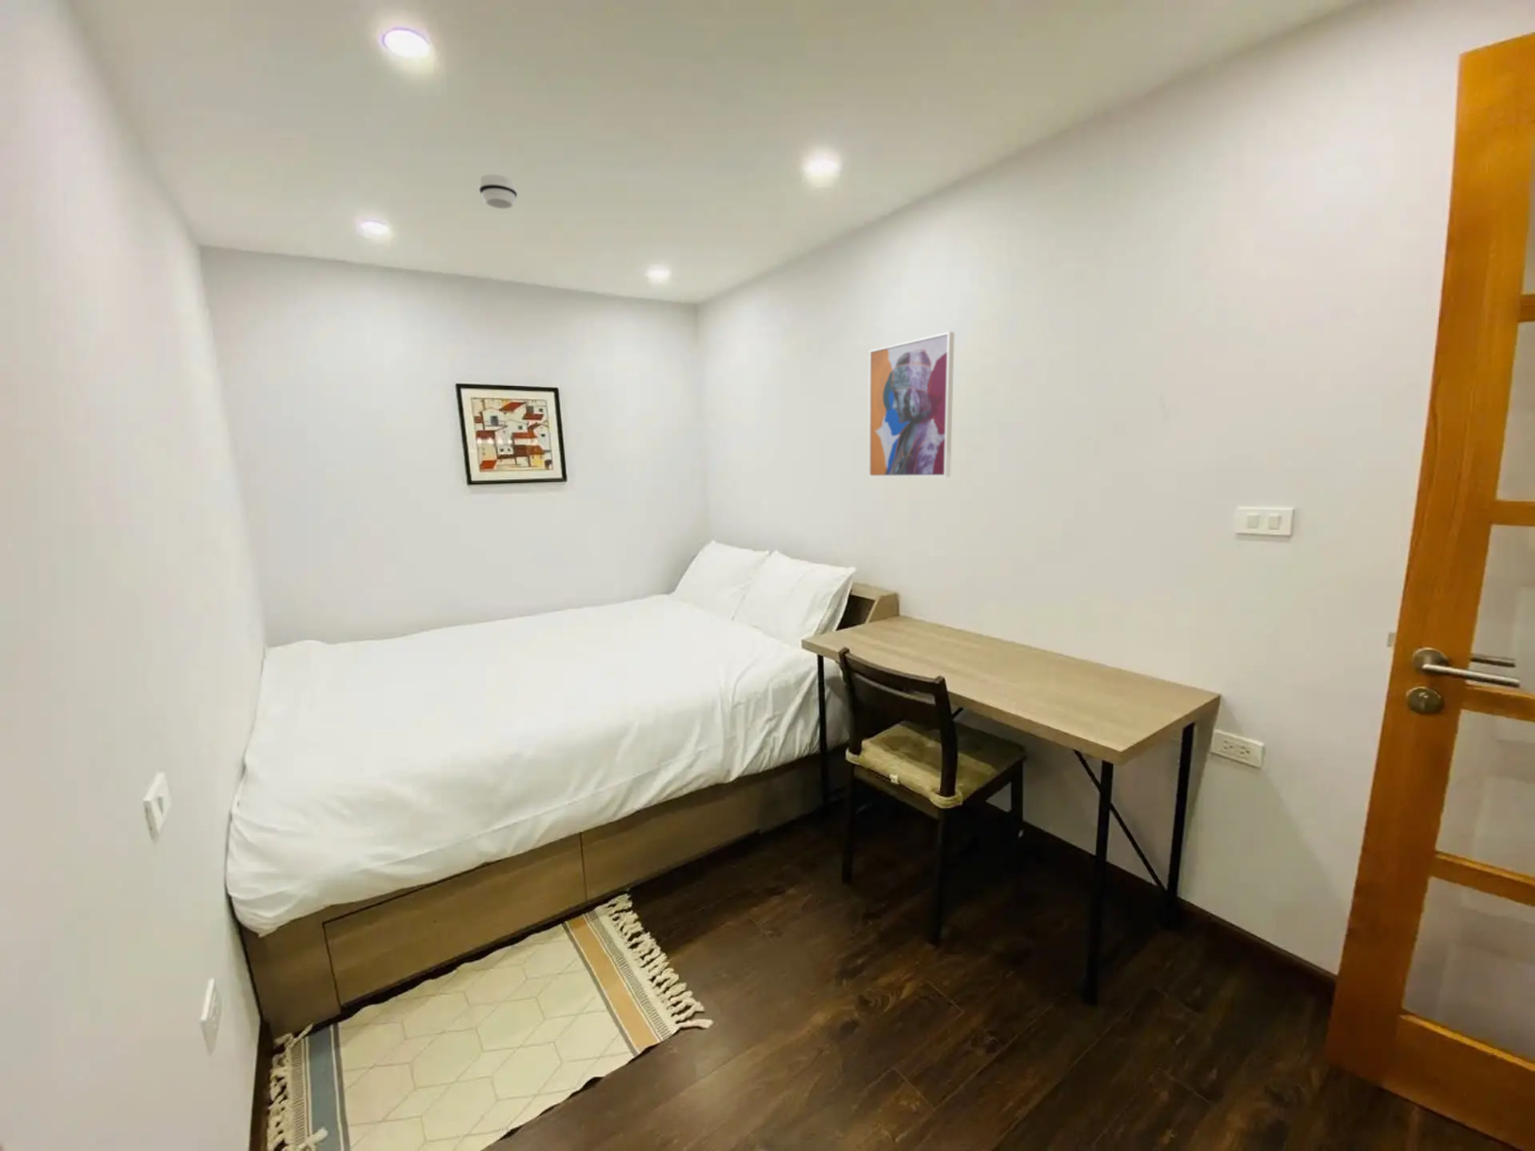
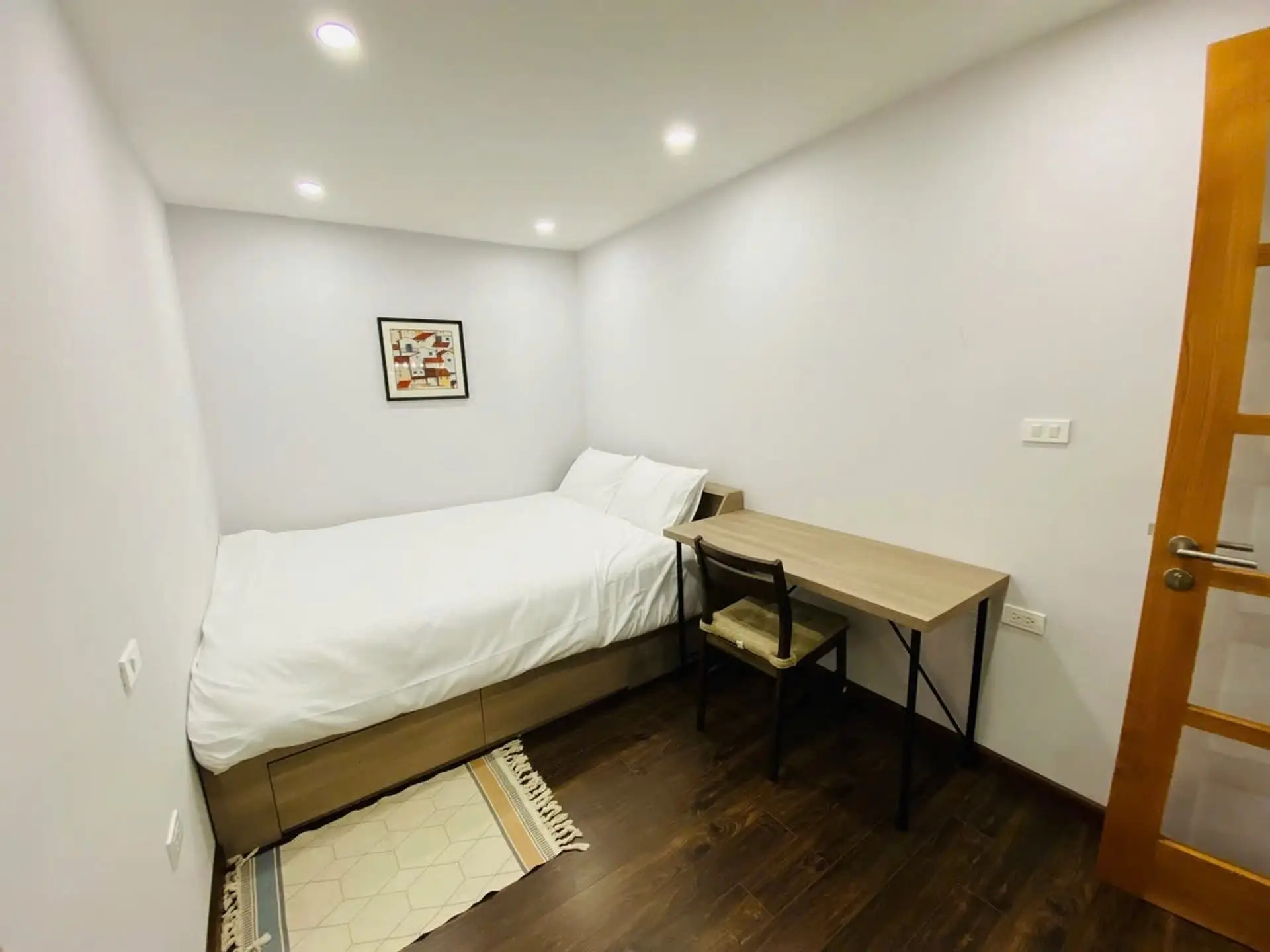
- wall art [868,331,955,478]
- smoke detector [479,173,519,209]
